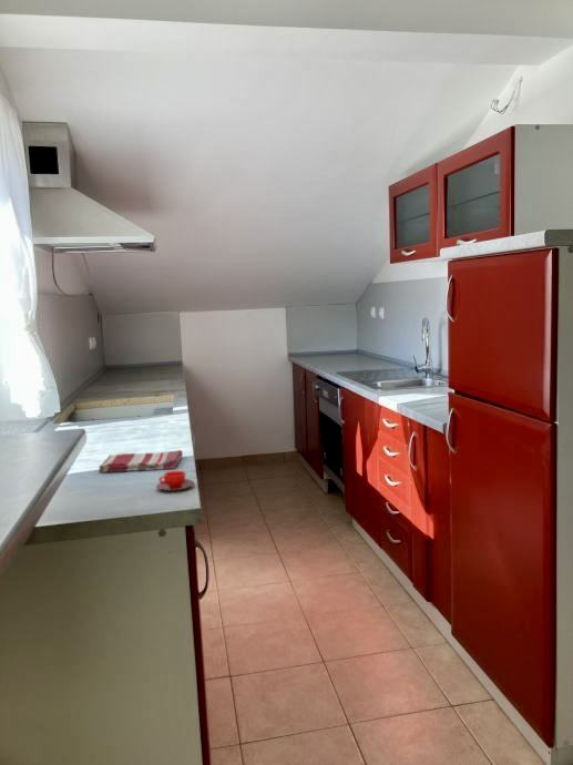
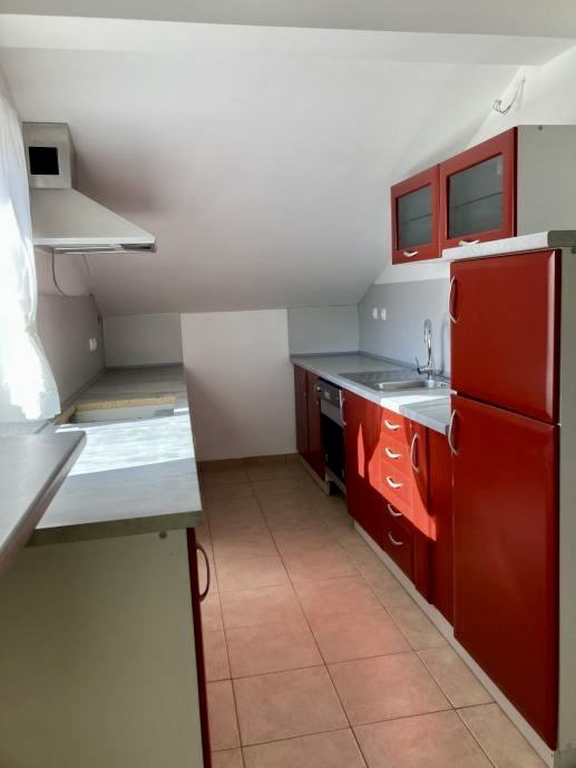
- dish towel [98,449,184,473]
- teacup [155,470,195,491]
